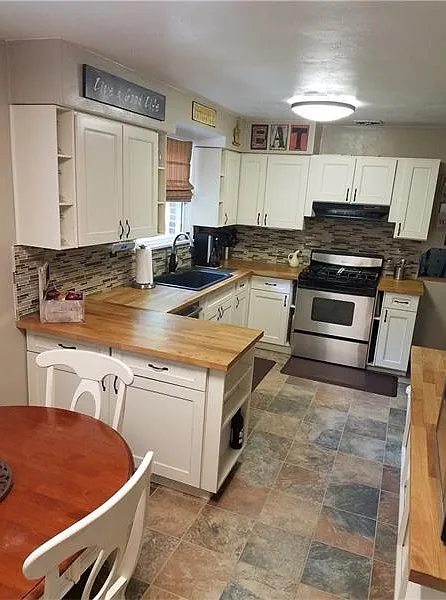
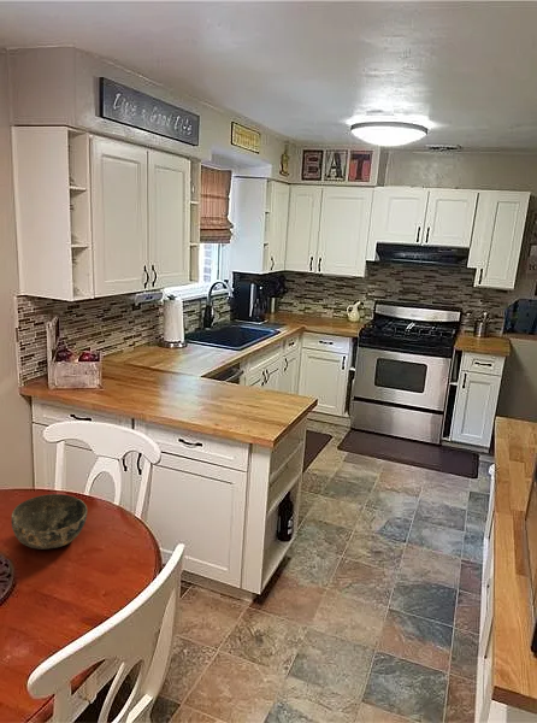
+ bowl [11,493,88,551]
